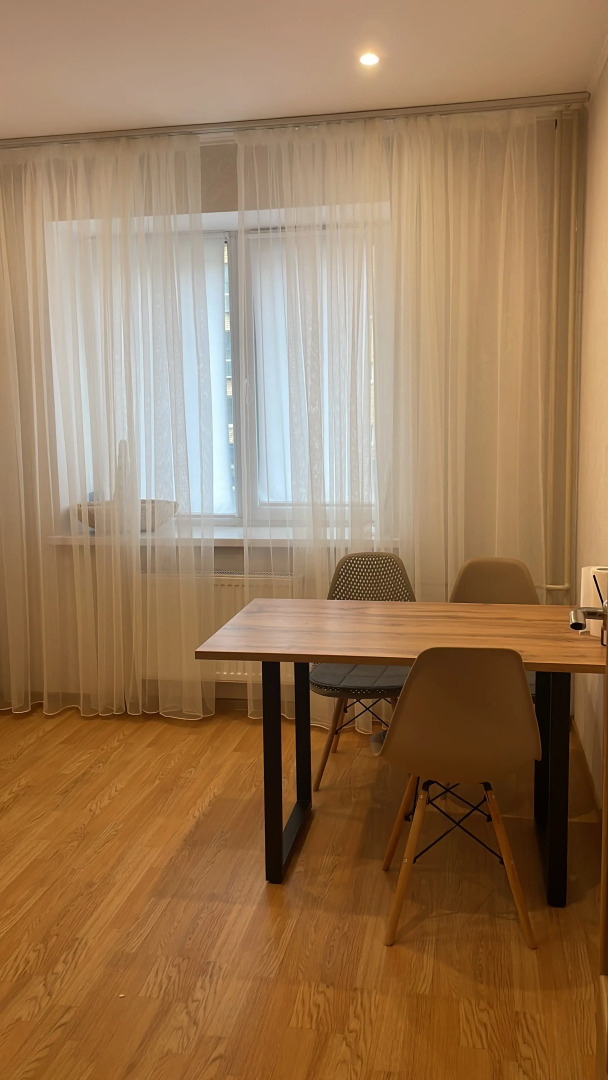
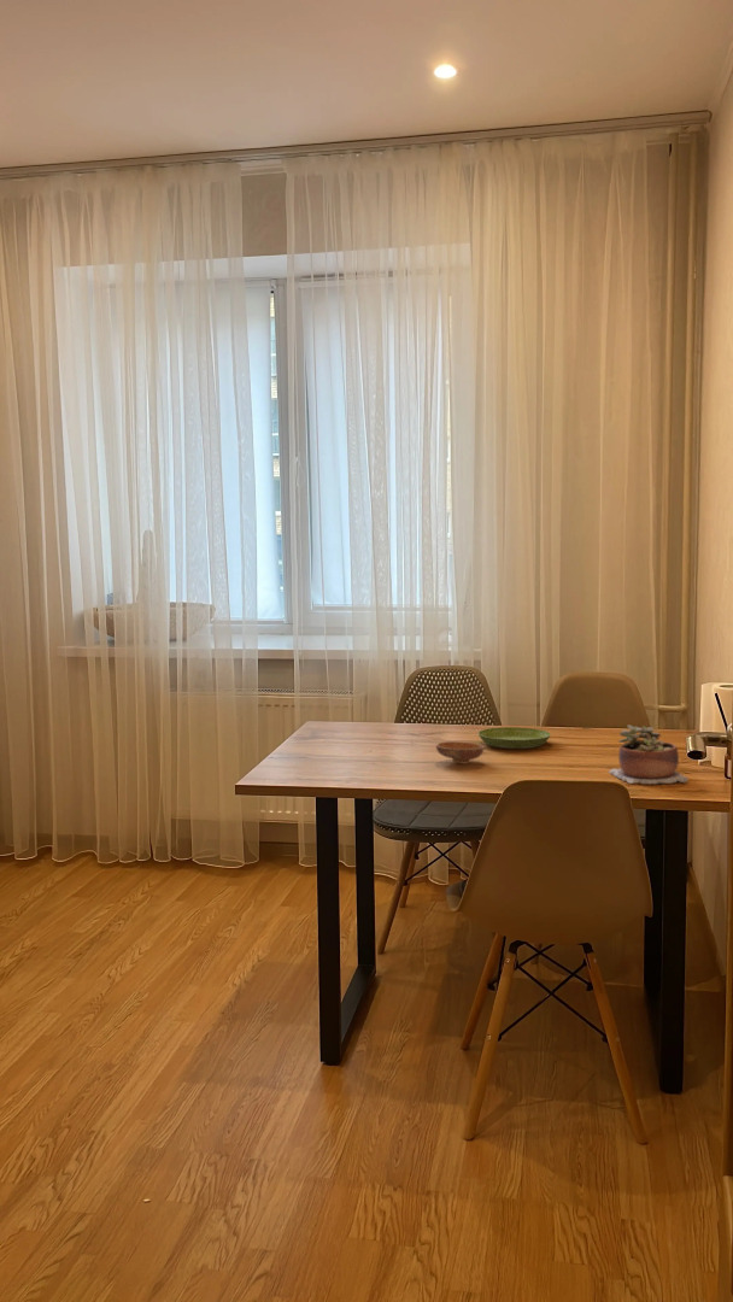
+ saucer [477,726,552,750]
+ succulent plant [608,723,690,785]
+ bowl [434,740,486,764]
